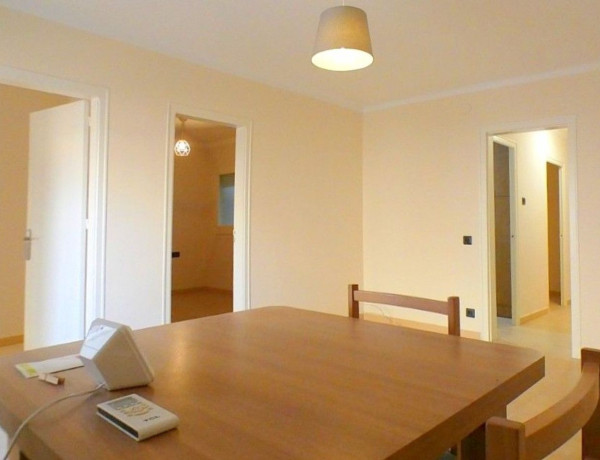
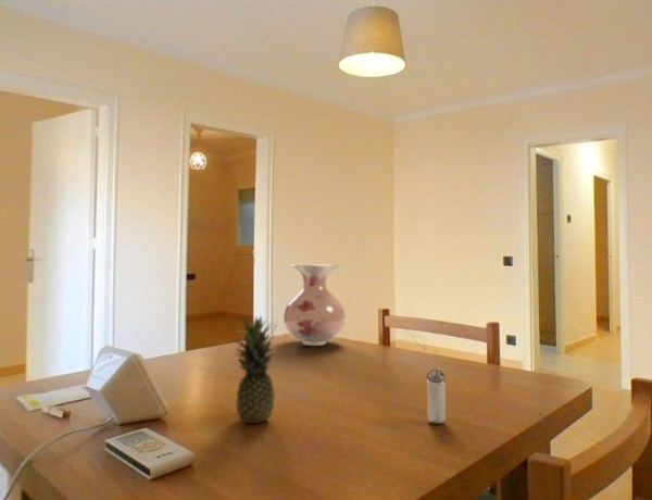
+ vase [283,264,346,347]
+ shaker [426,367,447,425]
+ fruit [233,315,279,425]
